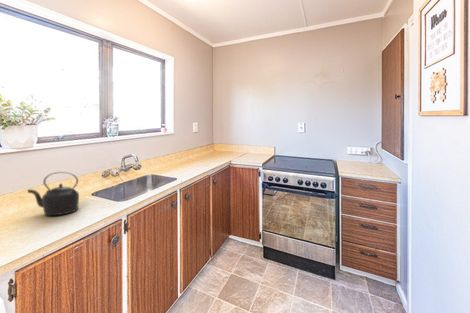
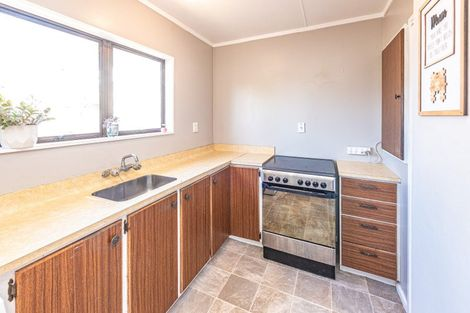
- kettle [26,171,80,217]
